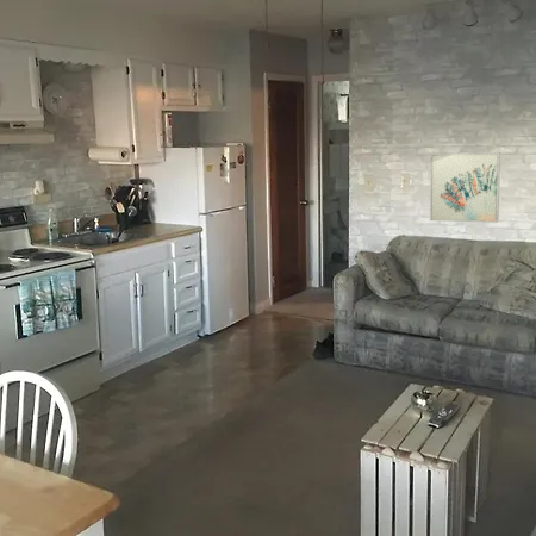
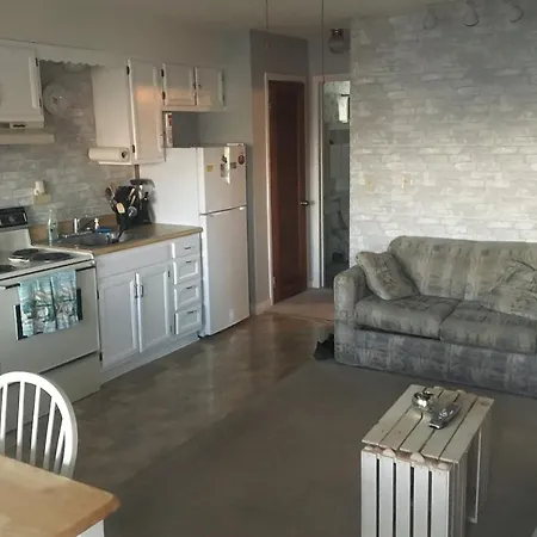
- wall art [429,151,501,224]
